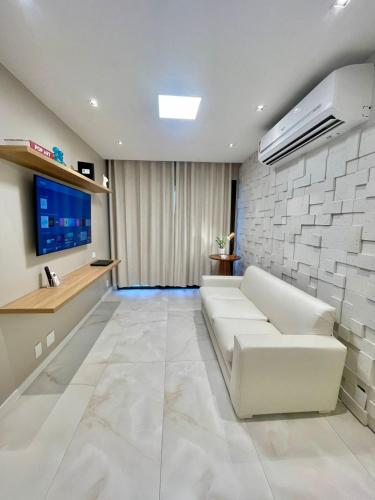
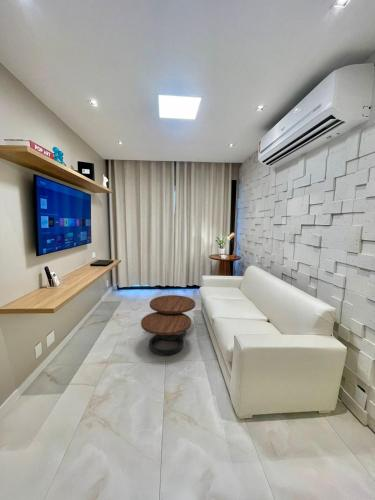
+ coffee table [140,294,196,357]
